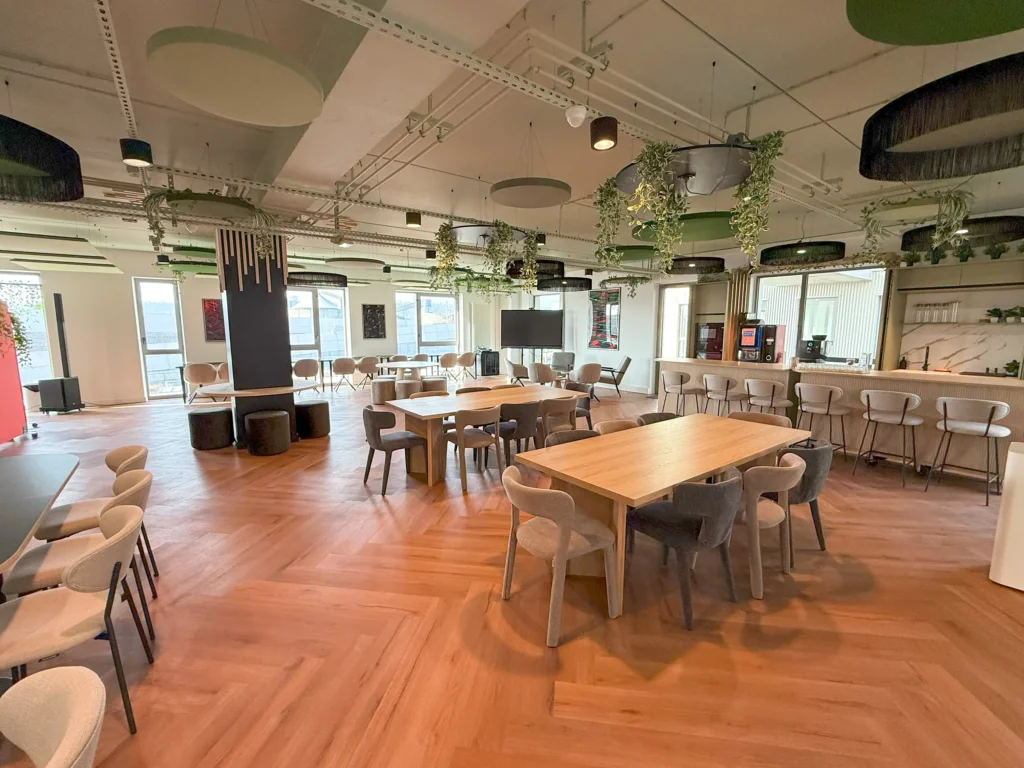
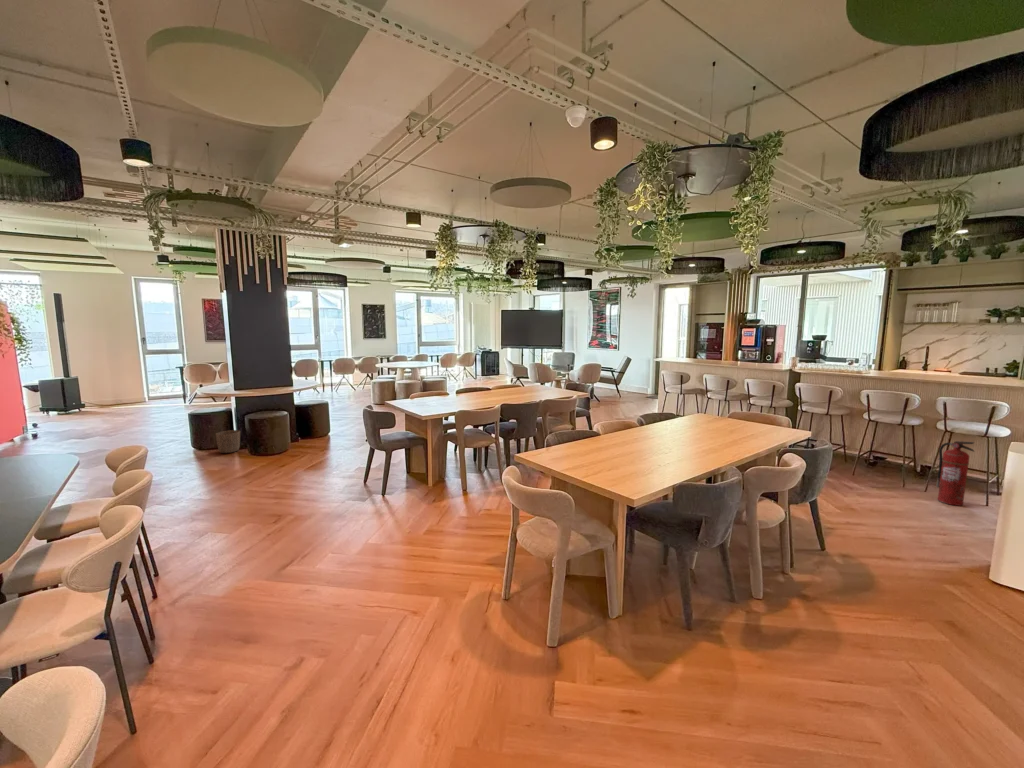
+ fire extinguisher [935,440,975,507]
+ waste basket [215,429,241,454]
